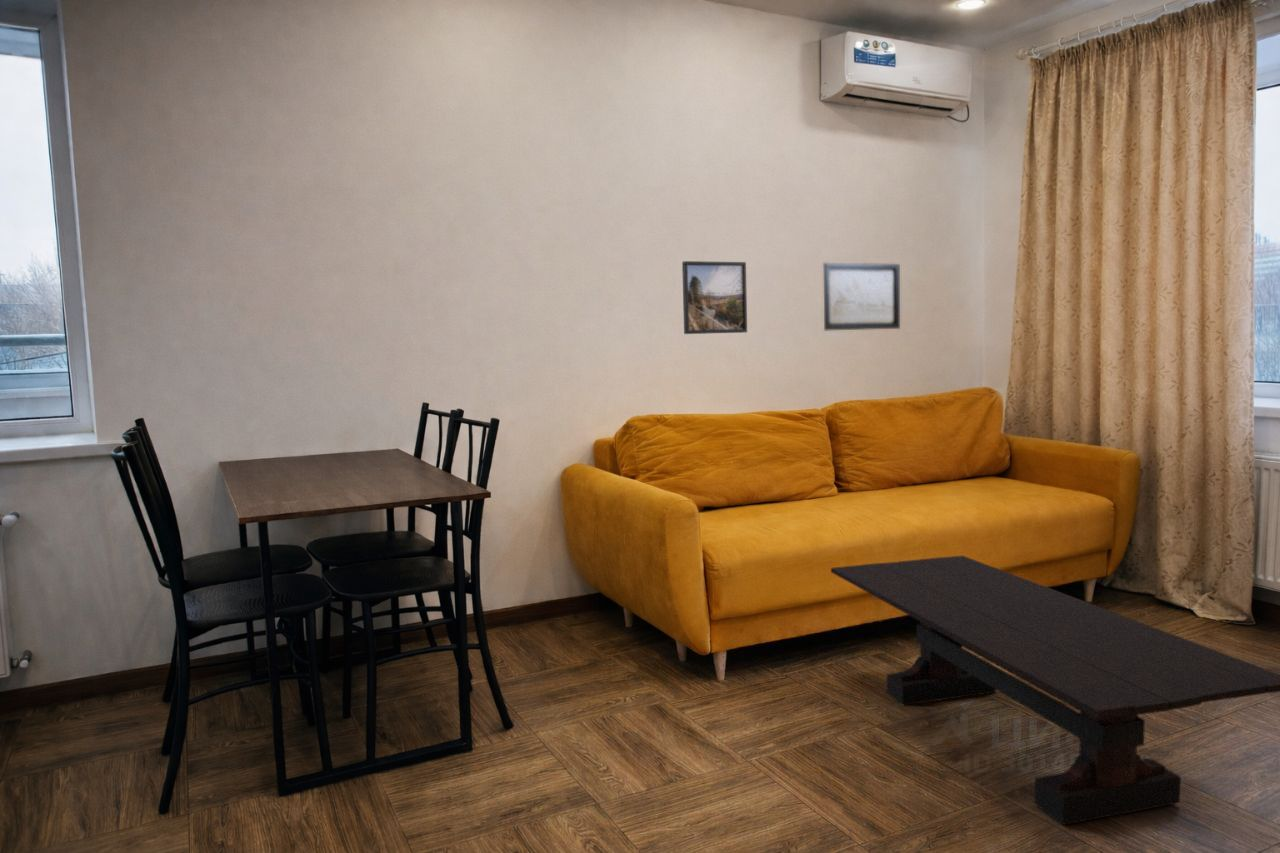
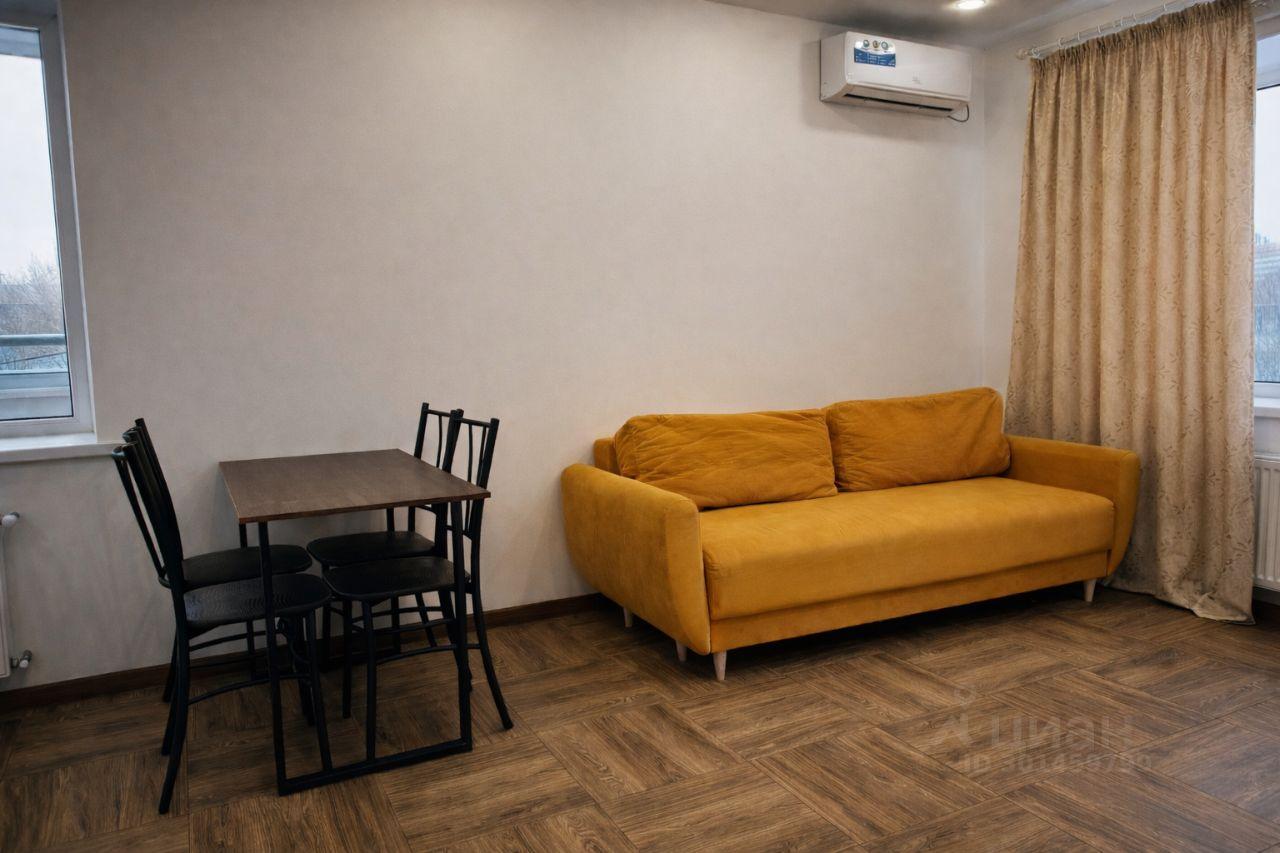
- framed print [681,260,748,335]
- coffee table [830,554,1280,826]
- wall art [823,262,901,332]
